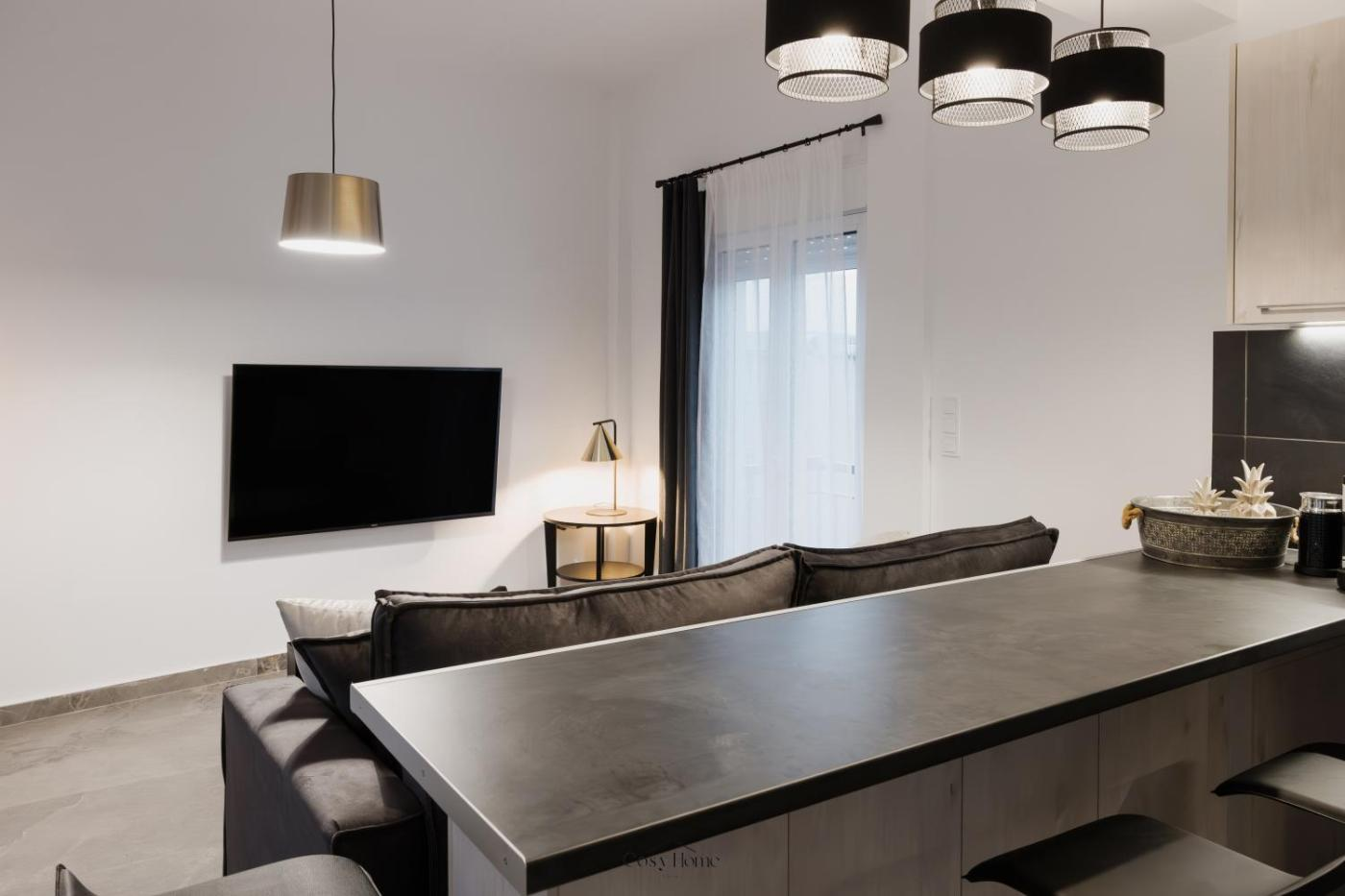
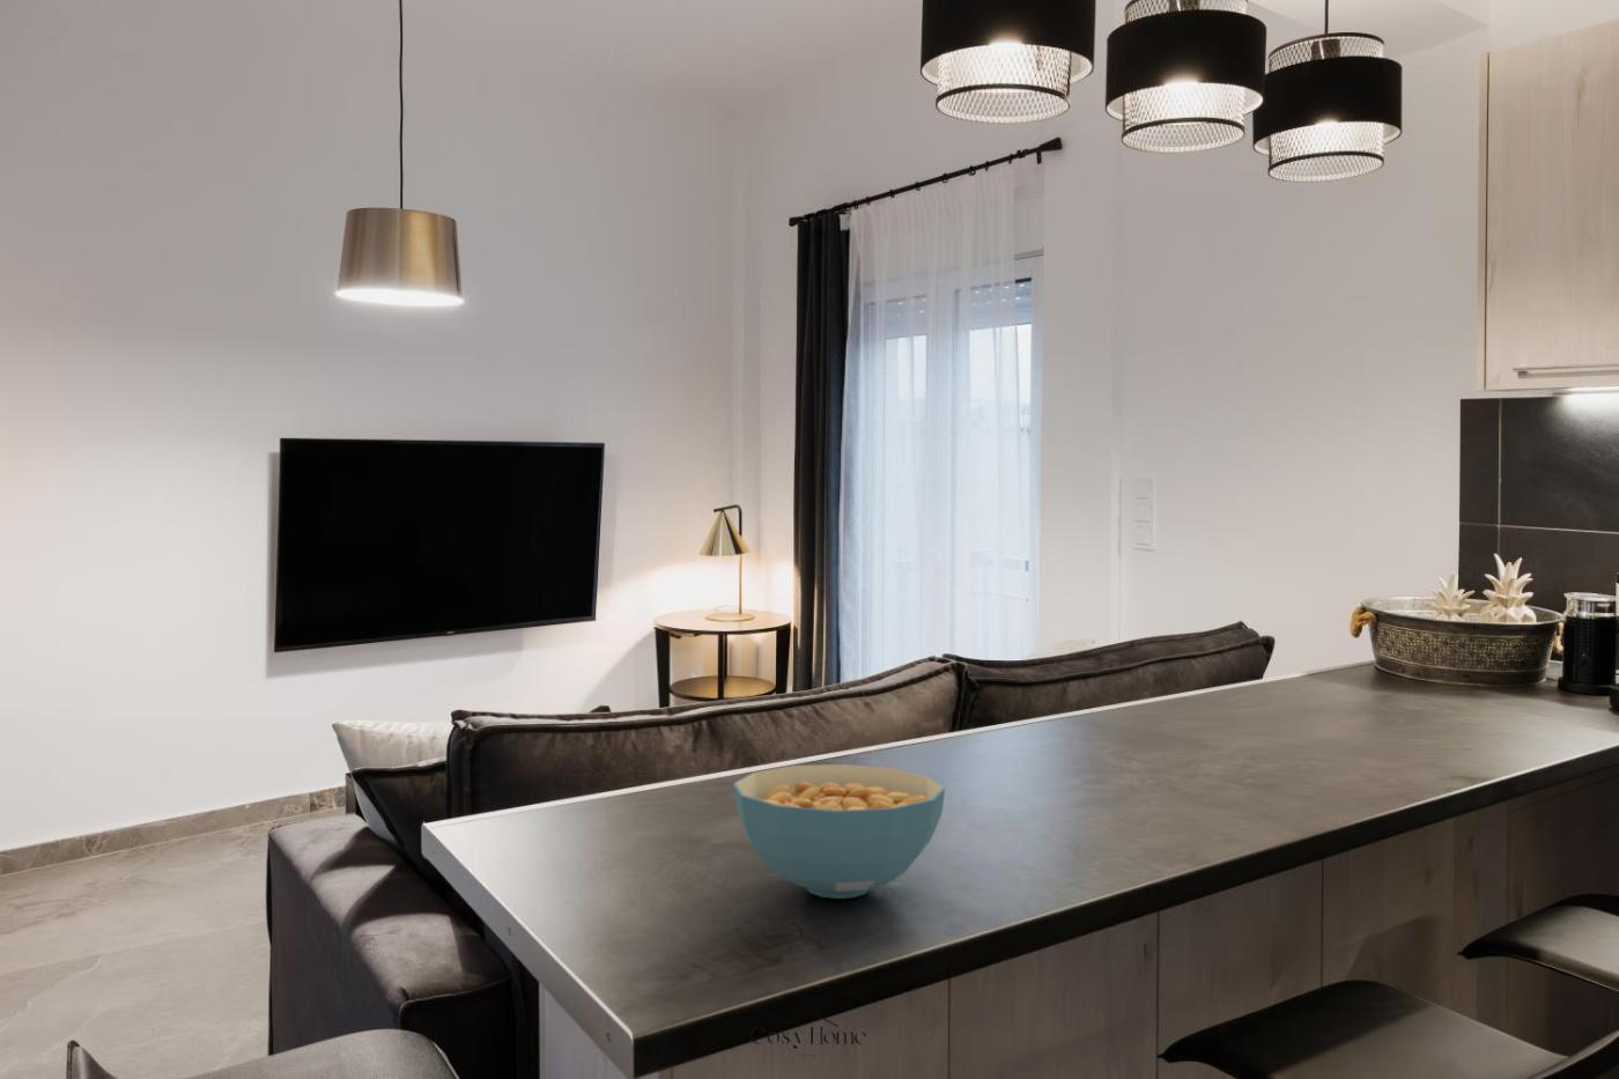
+ cereal bowl [732,763,946,900]
